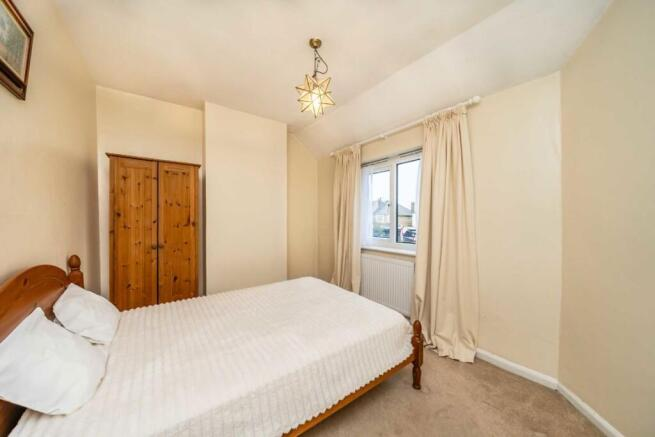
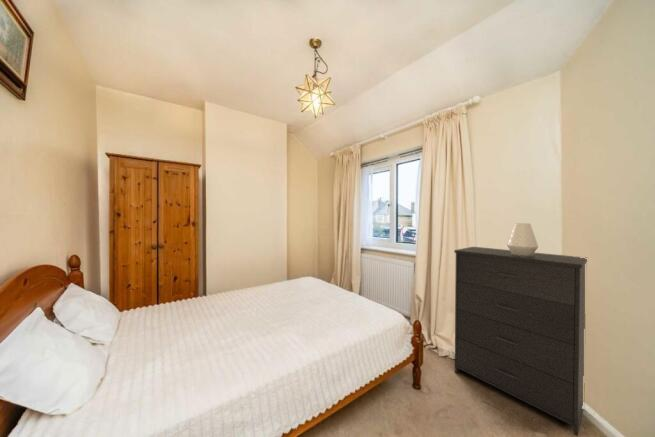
+ vase [506,222,539,256]
+ dresser [453,246,588,437]
